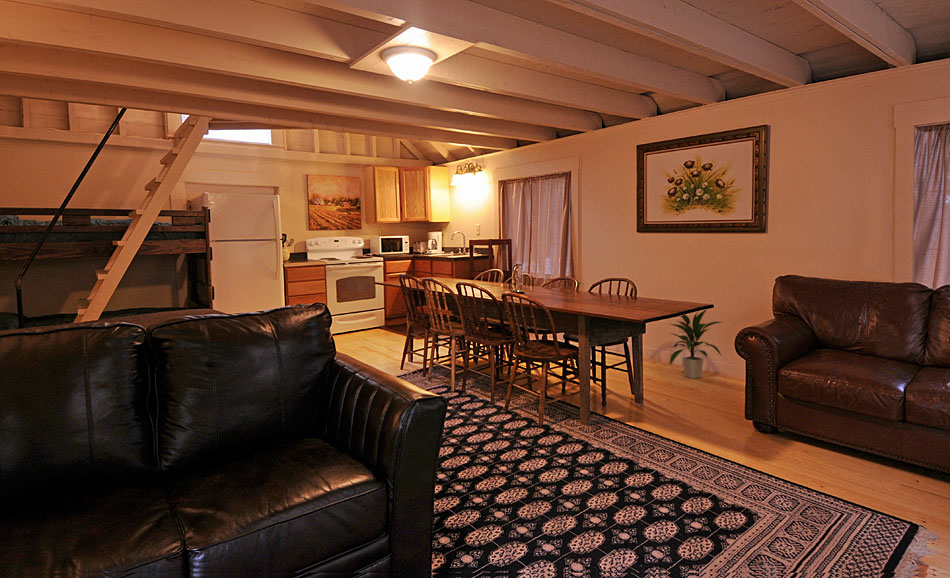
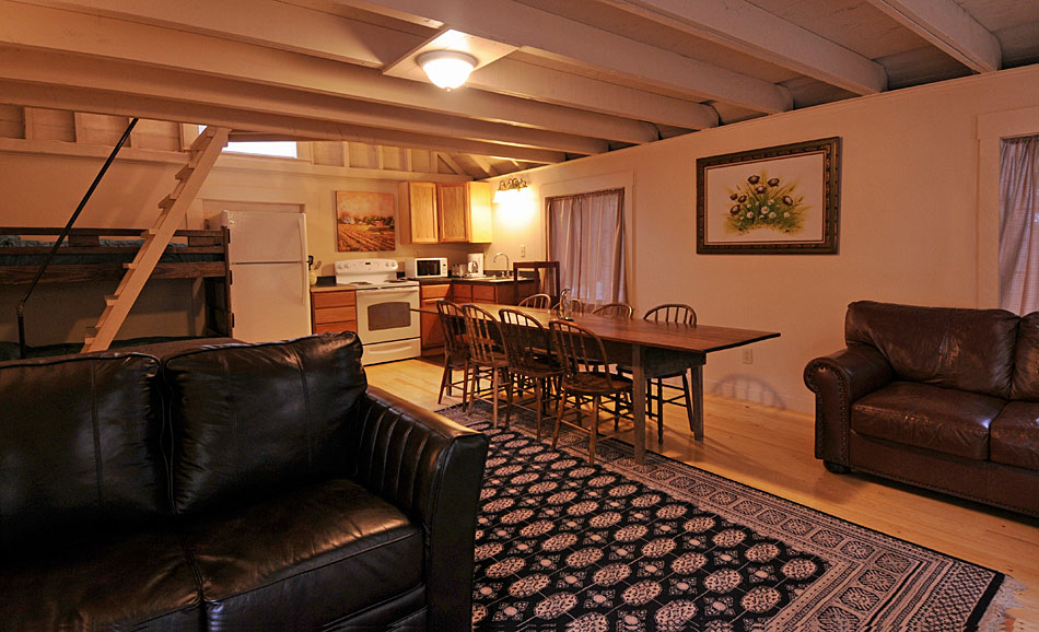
- indoor plant [668,309,723,380]
